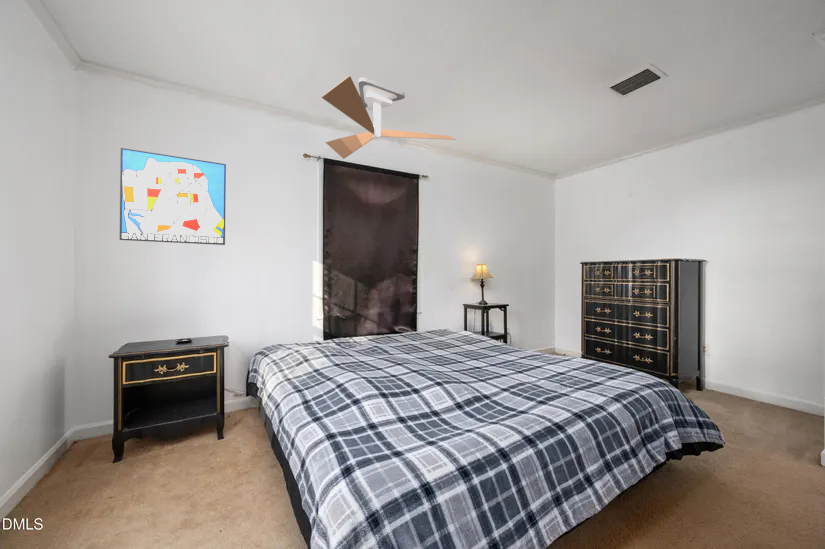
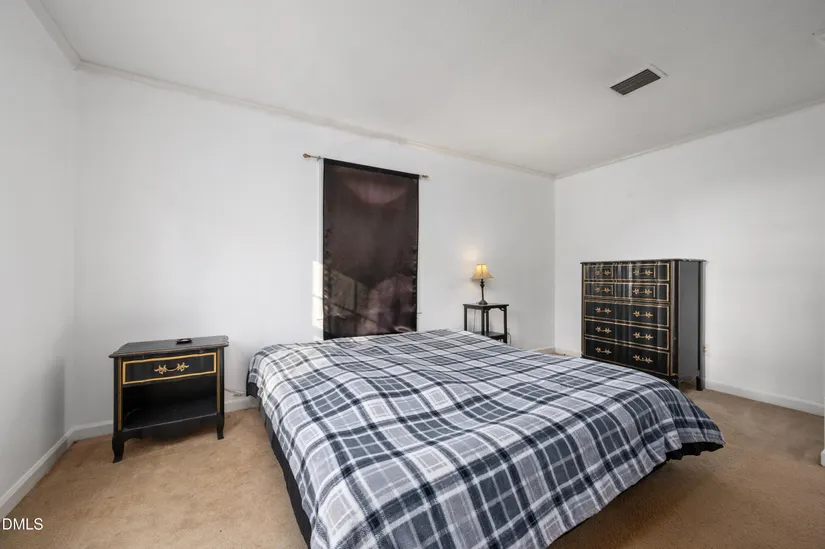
- ceiling fan [320,75,457,160]
- wall art [119,147,227,246]
